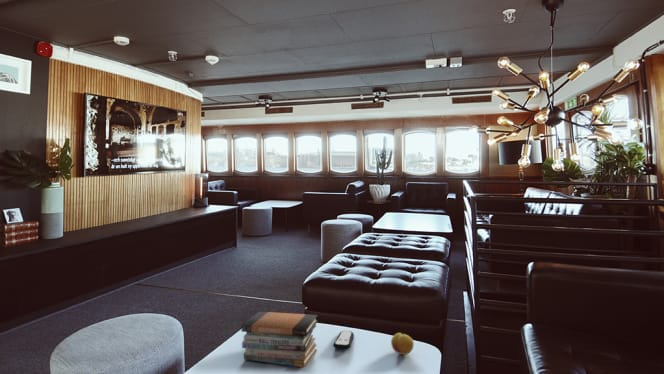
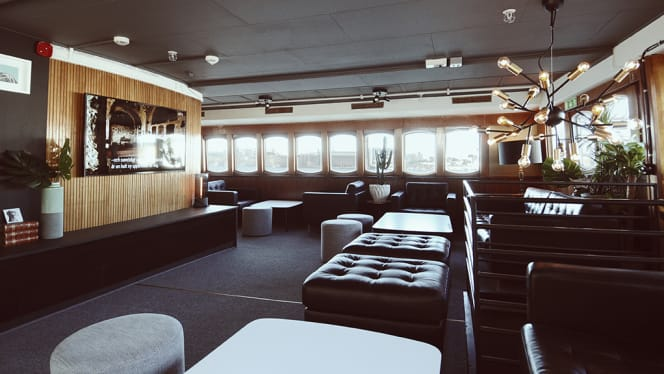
- remote control [332,330,355,350]
- fruit [390,332,415,356]
- book stack [241,311,319,368]
